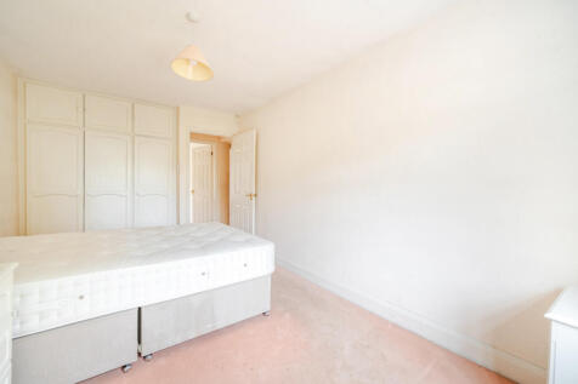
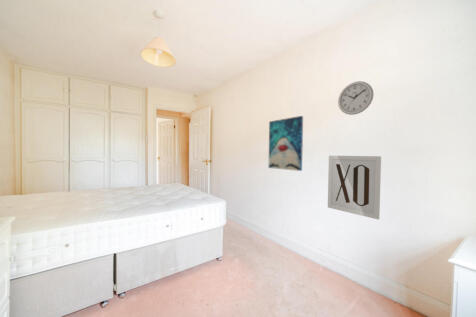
+ wall art [327,155,382,220]
+ wall art [268,115,304,172]
+ wall clock [337,80,375,116]
